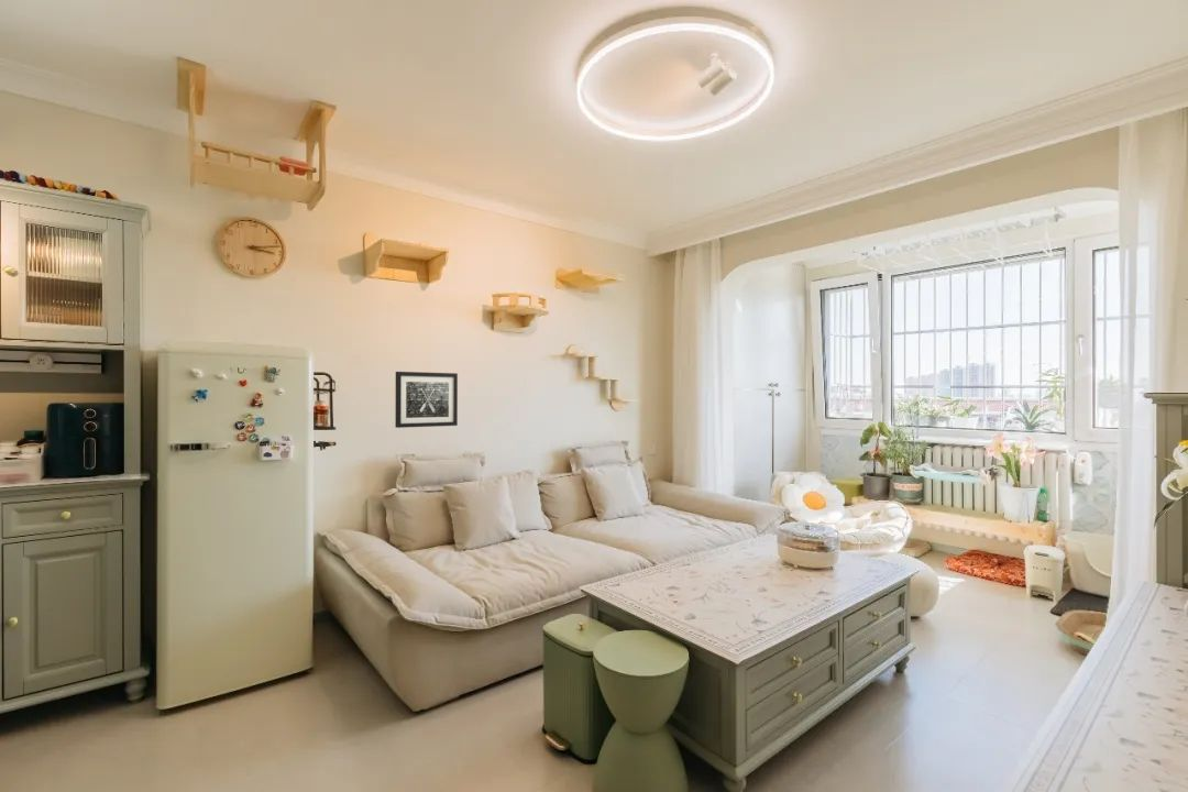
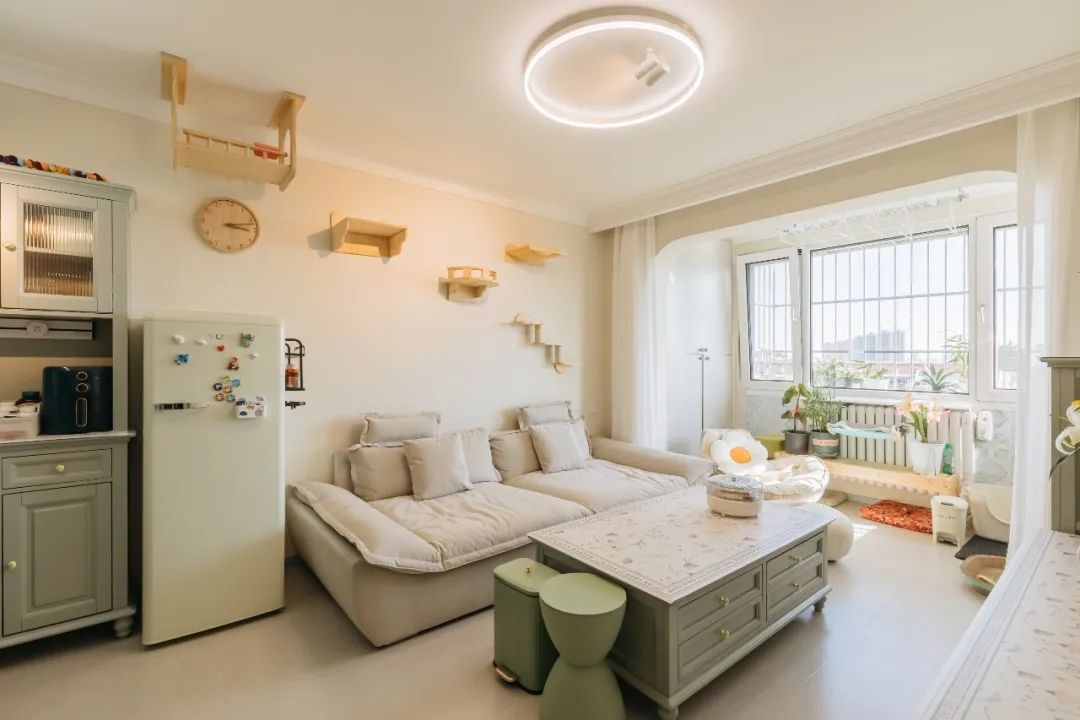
- wall art [394,371,459,429]
